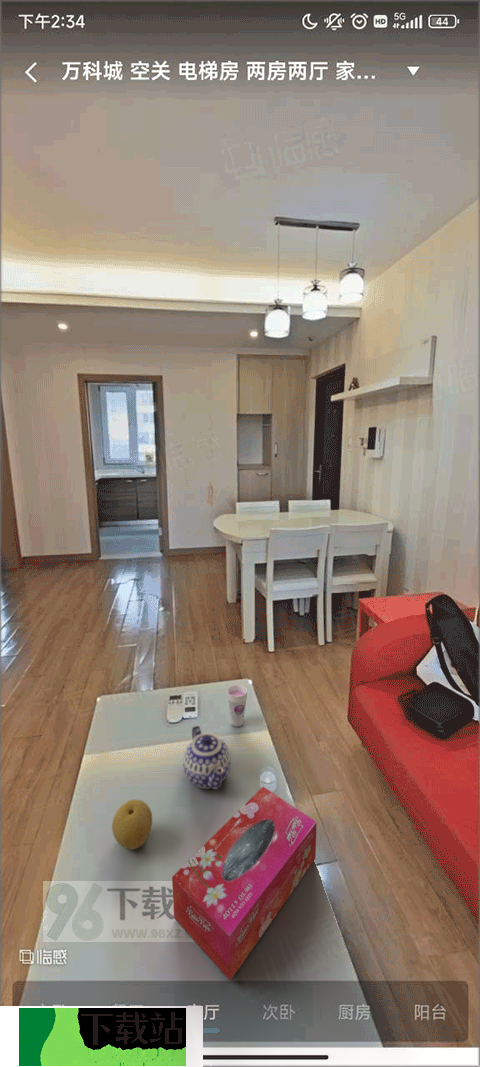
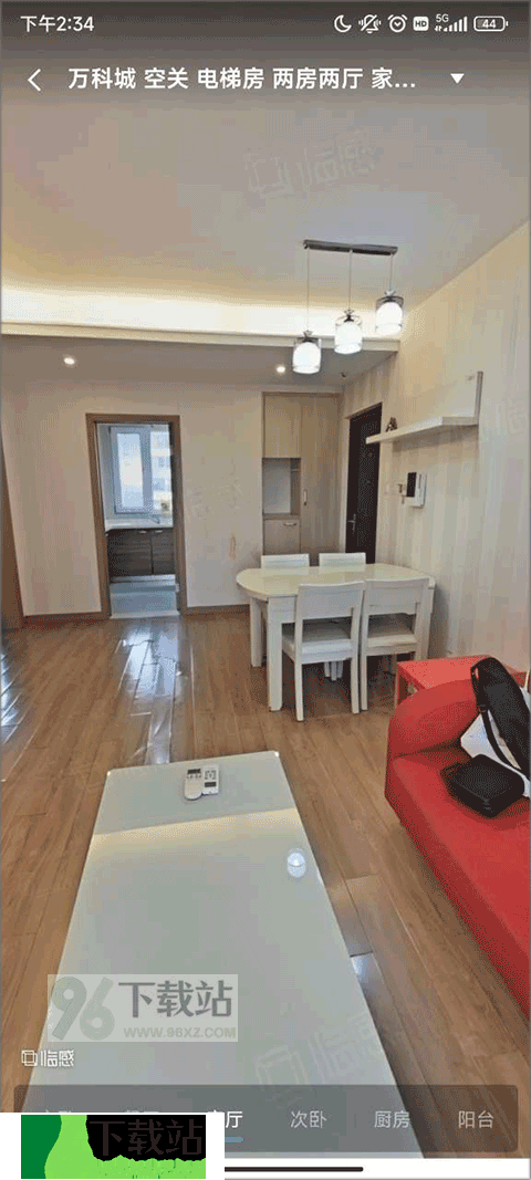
- cup [226,684,248,728]
- teapot [182,724,231,791]
- tissue box [171,786,318,982]
- fruit [111,799,153,850]
